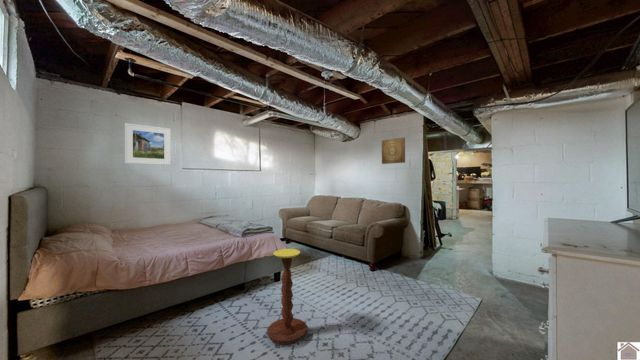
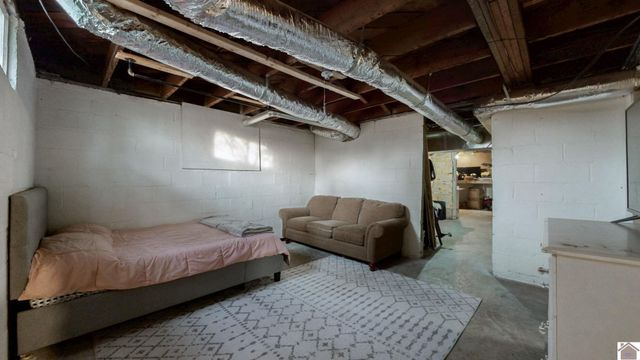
- side table [266,248,308,347]
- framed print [124,122,172,166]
- wall art [381,136,406,165]
